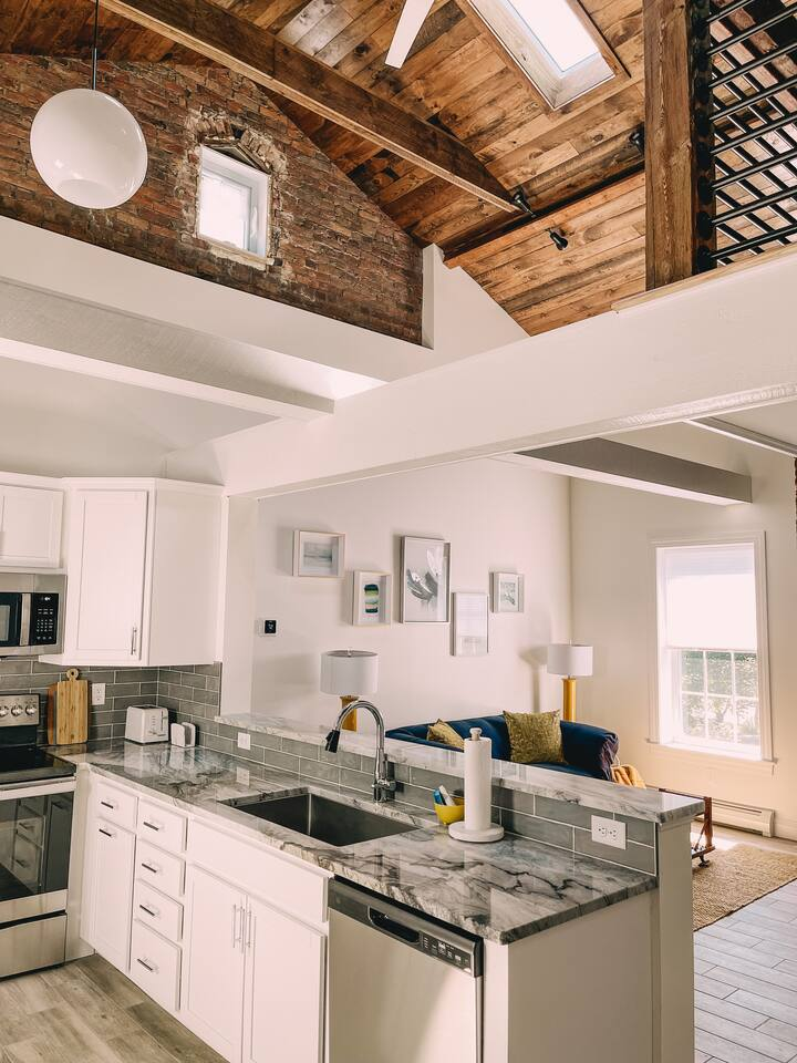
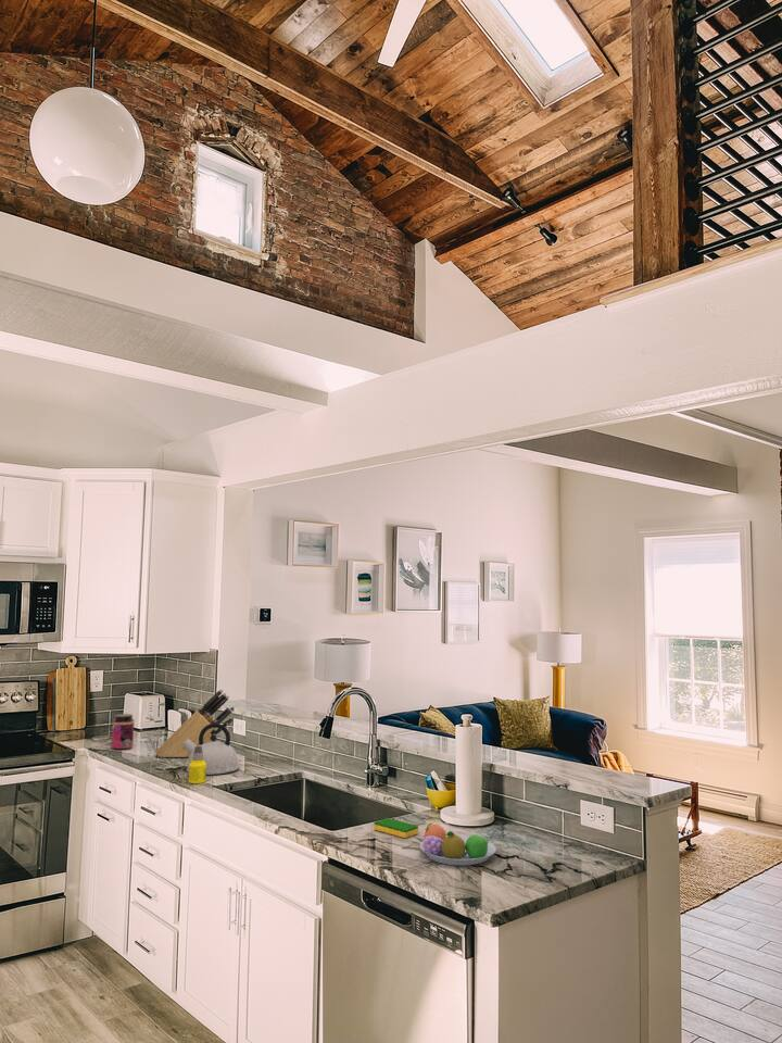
+ jar [111,713,136,751]
+ dish sponge [373,817,419,839]
+ kettle [182,724,240,776]
+ knife block [154,688,236,758]
+ fruit bowl [419,822,497,867]
+ bottle [188,746,207,784]
